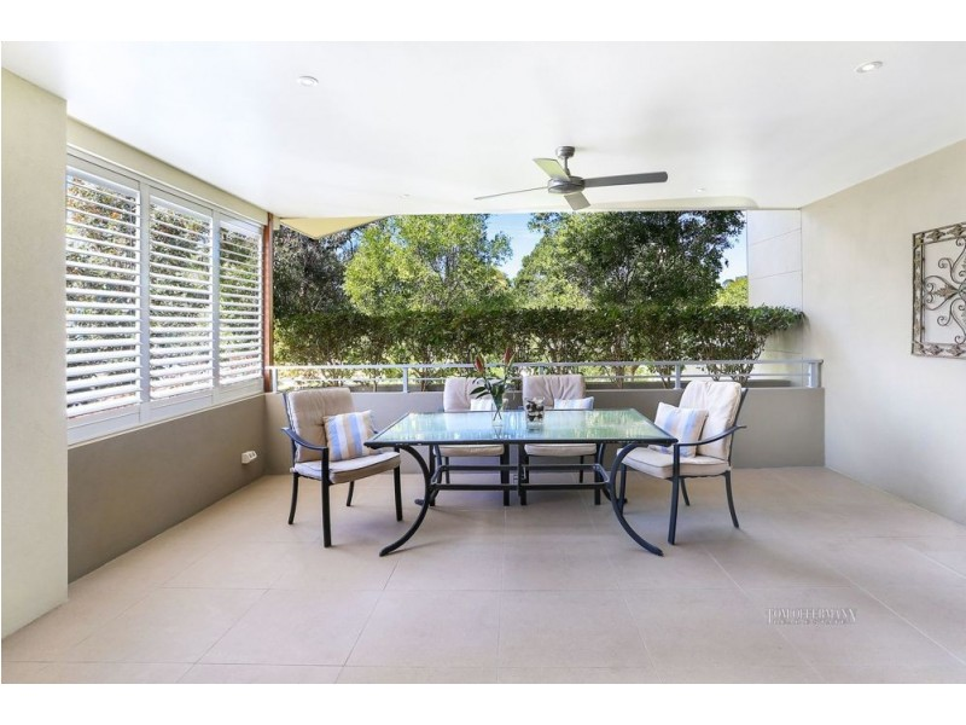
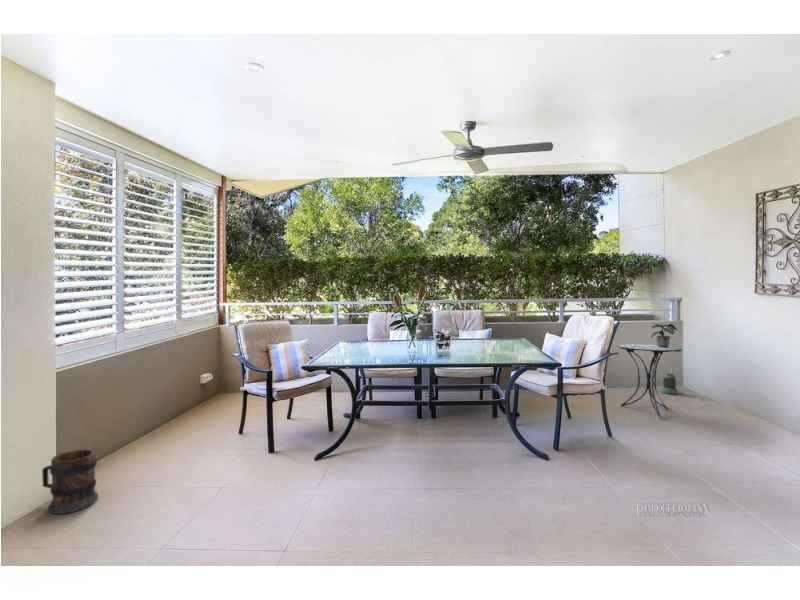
+ lantern [660,366,679,395]
+ side table [618,343,682,419]
+ wooden barrel [41,448,99,515]
+ potted plant [650,323,678,347]
